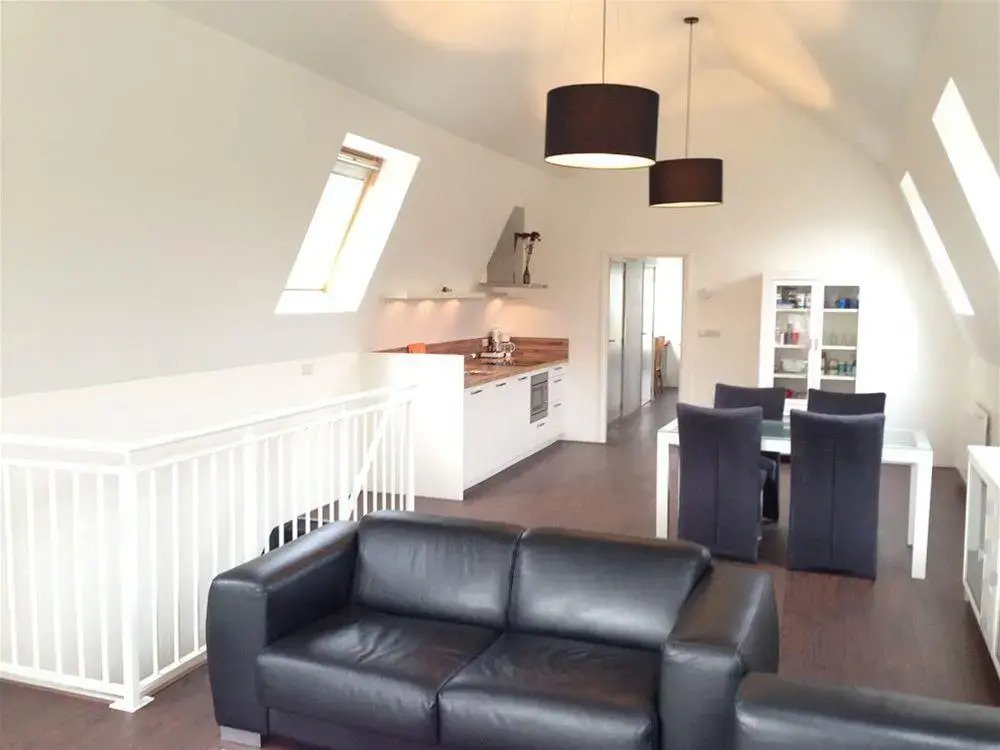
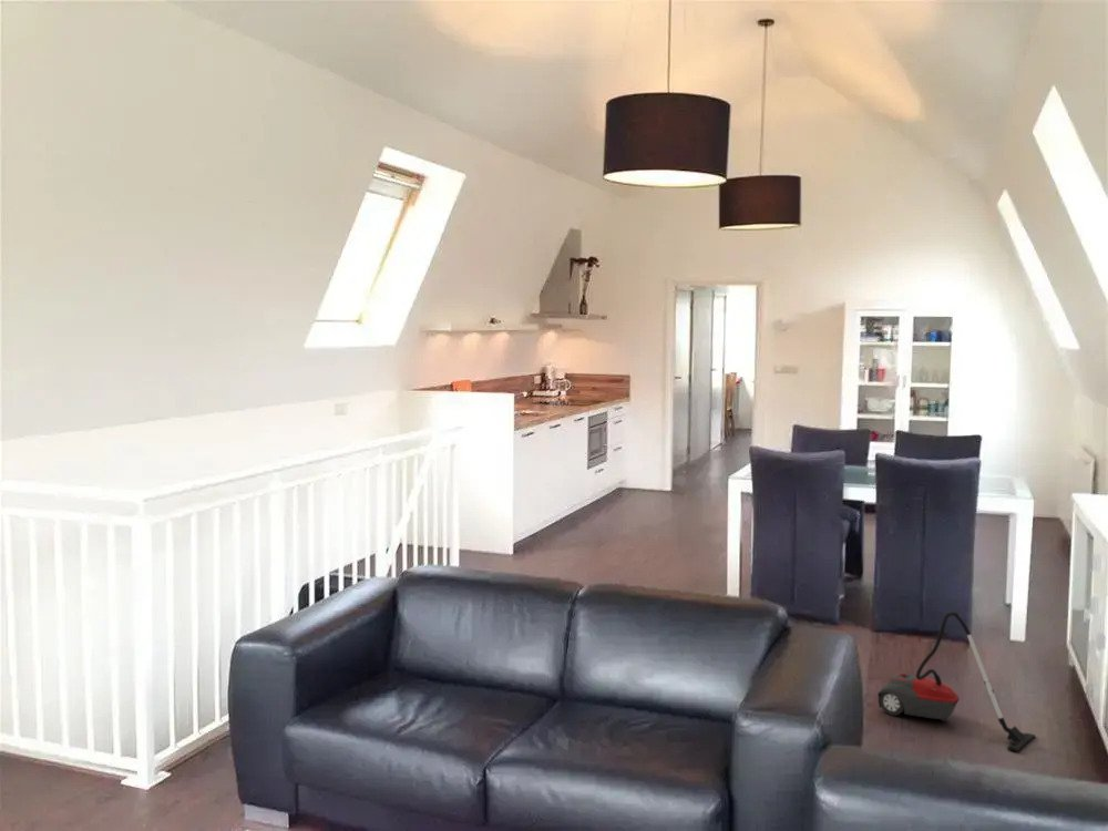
+ vacuum cleaner [876,611,1037,752]
